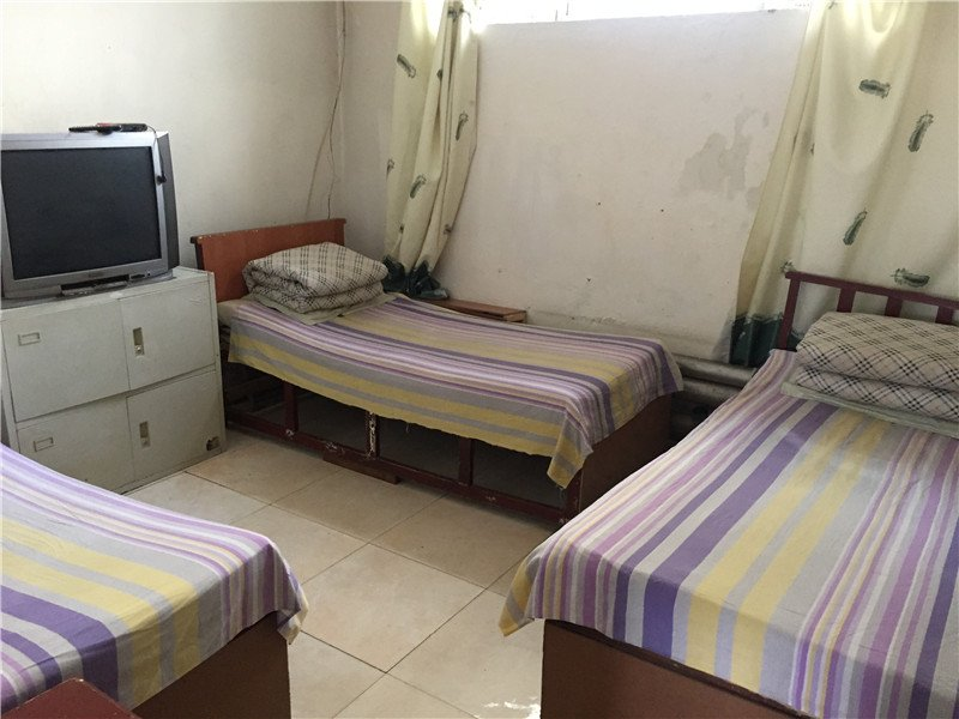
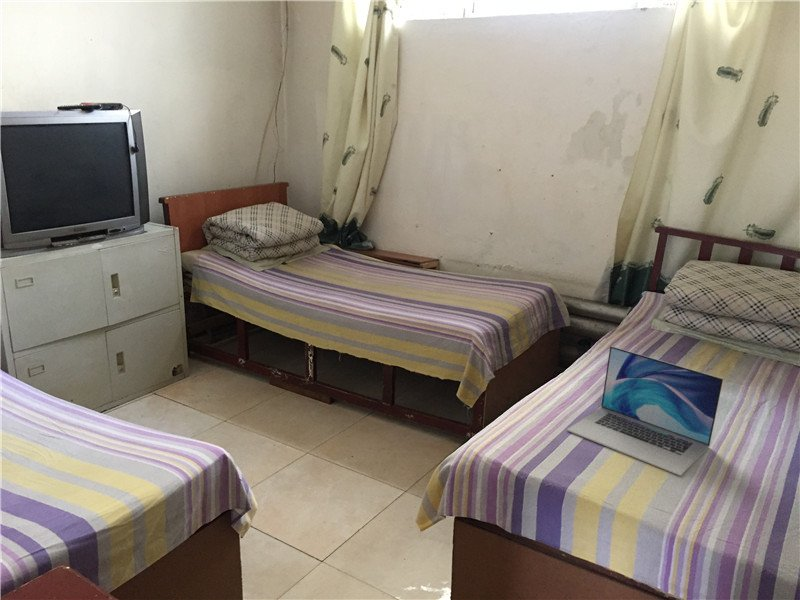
+ laptop [566,345,724,477]
